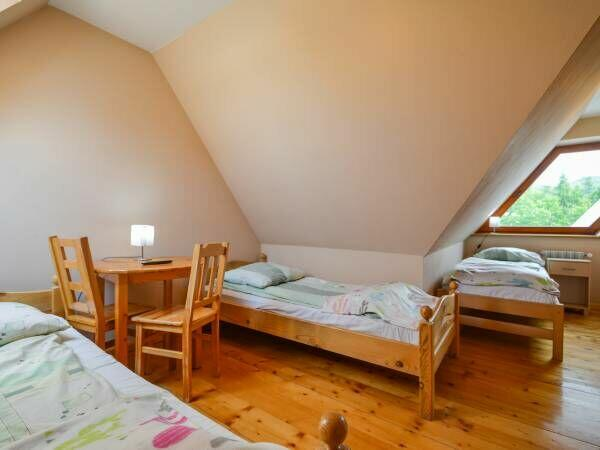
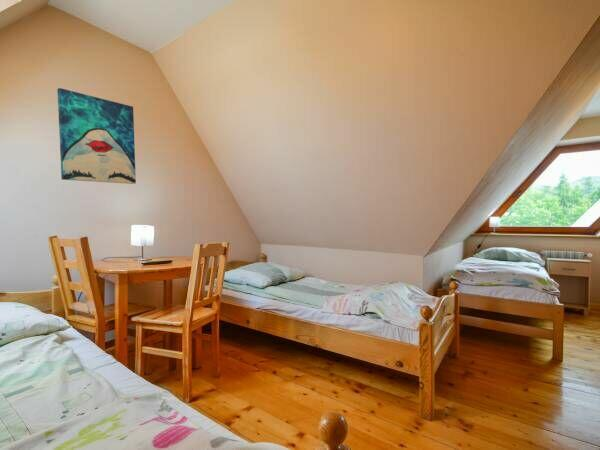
+ wall art [56,87,137,185]
